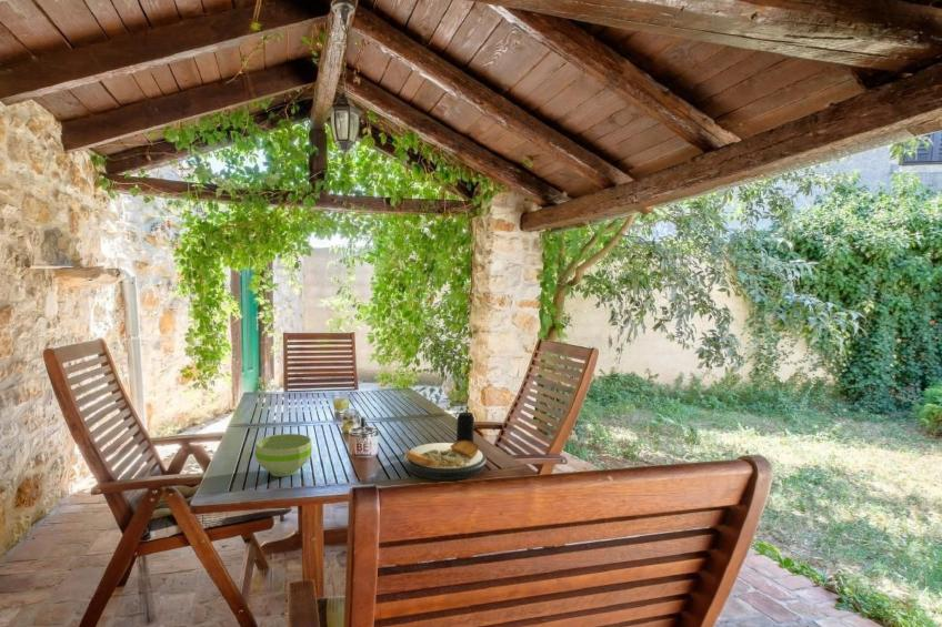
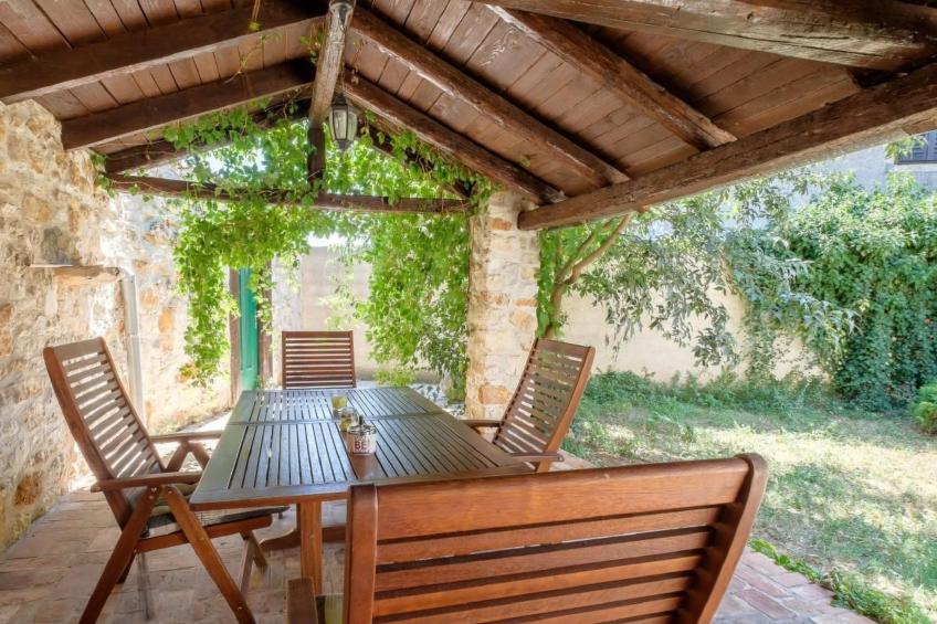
- bowl [254,433,313,477]
- plate [402,441,488,482]
- beverage can [455,411,475,443]
